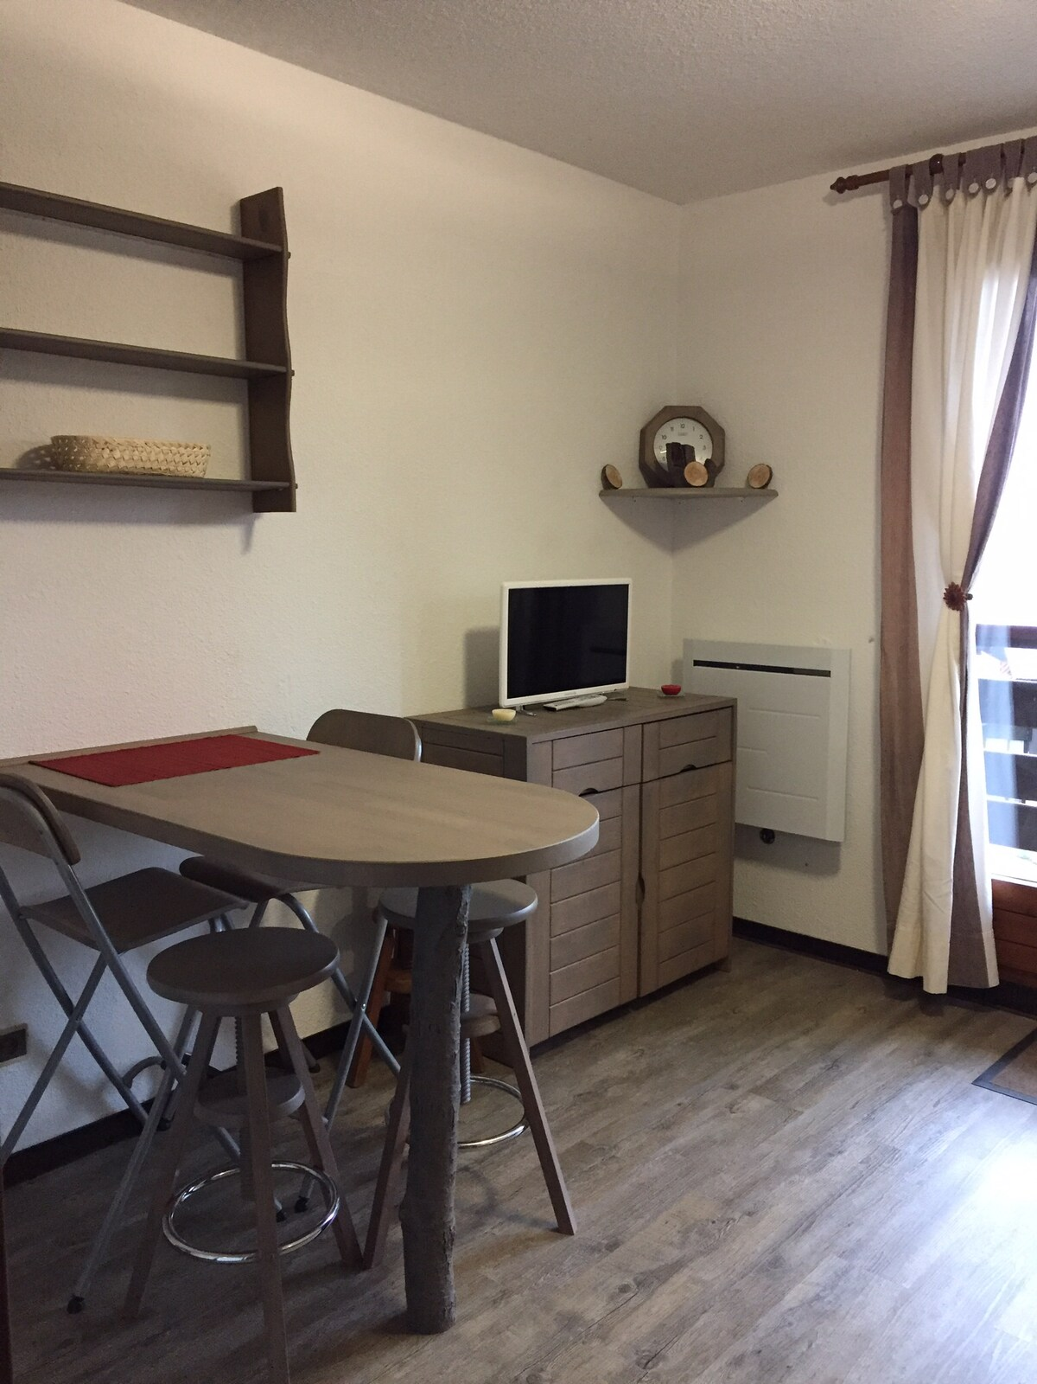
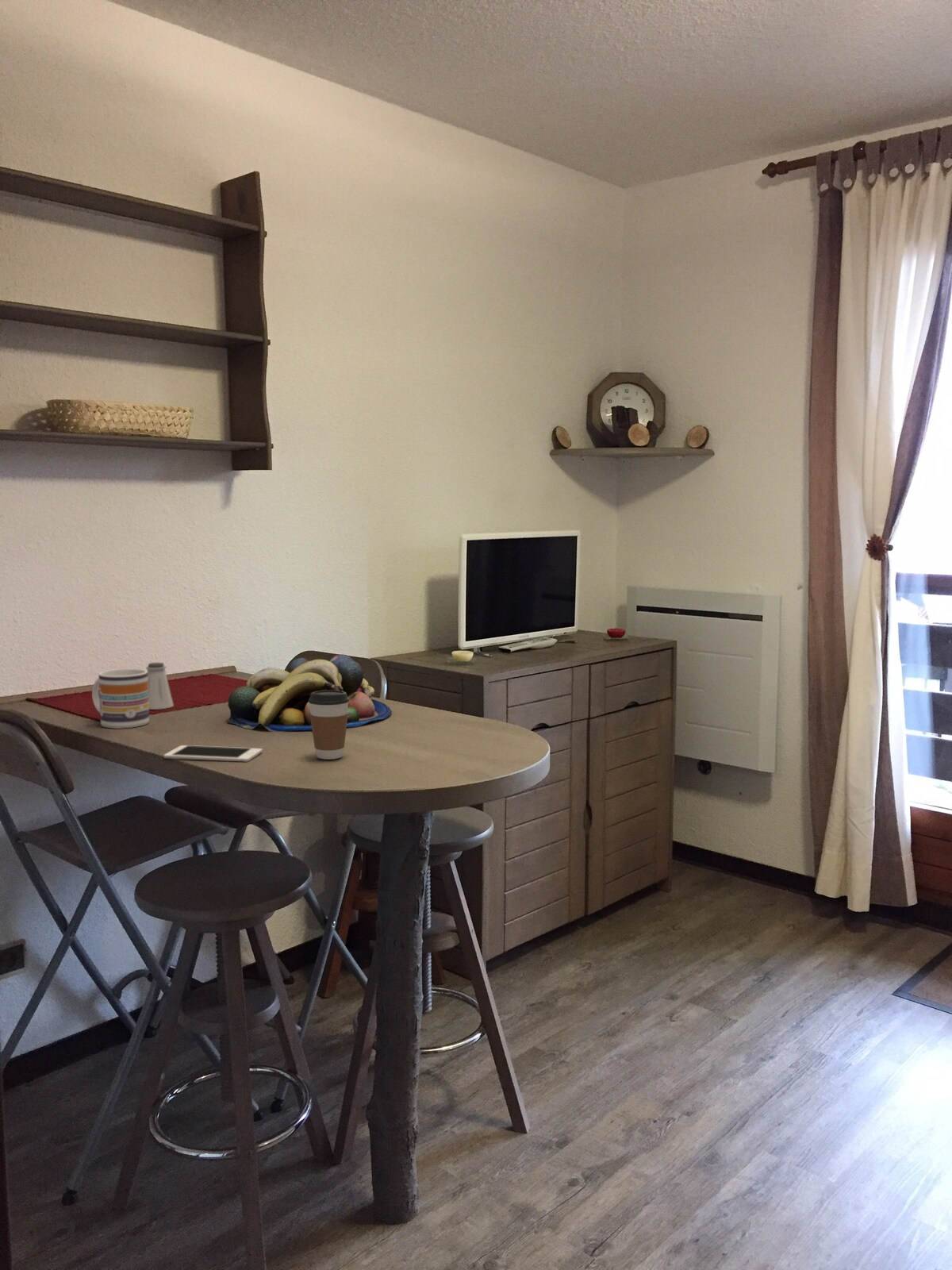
+ cell phone [163,745,263,763]
+ saltshaker [145,662,175,710]
+ mug [91,668,150,729]
+ fruit bowl [226,653,393,733]
+ coffee cup [309,691,349,760]
